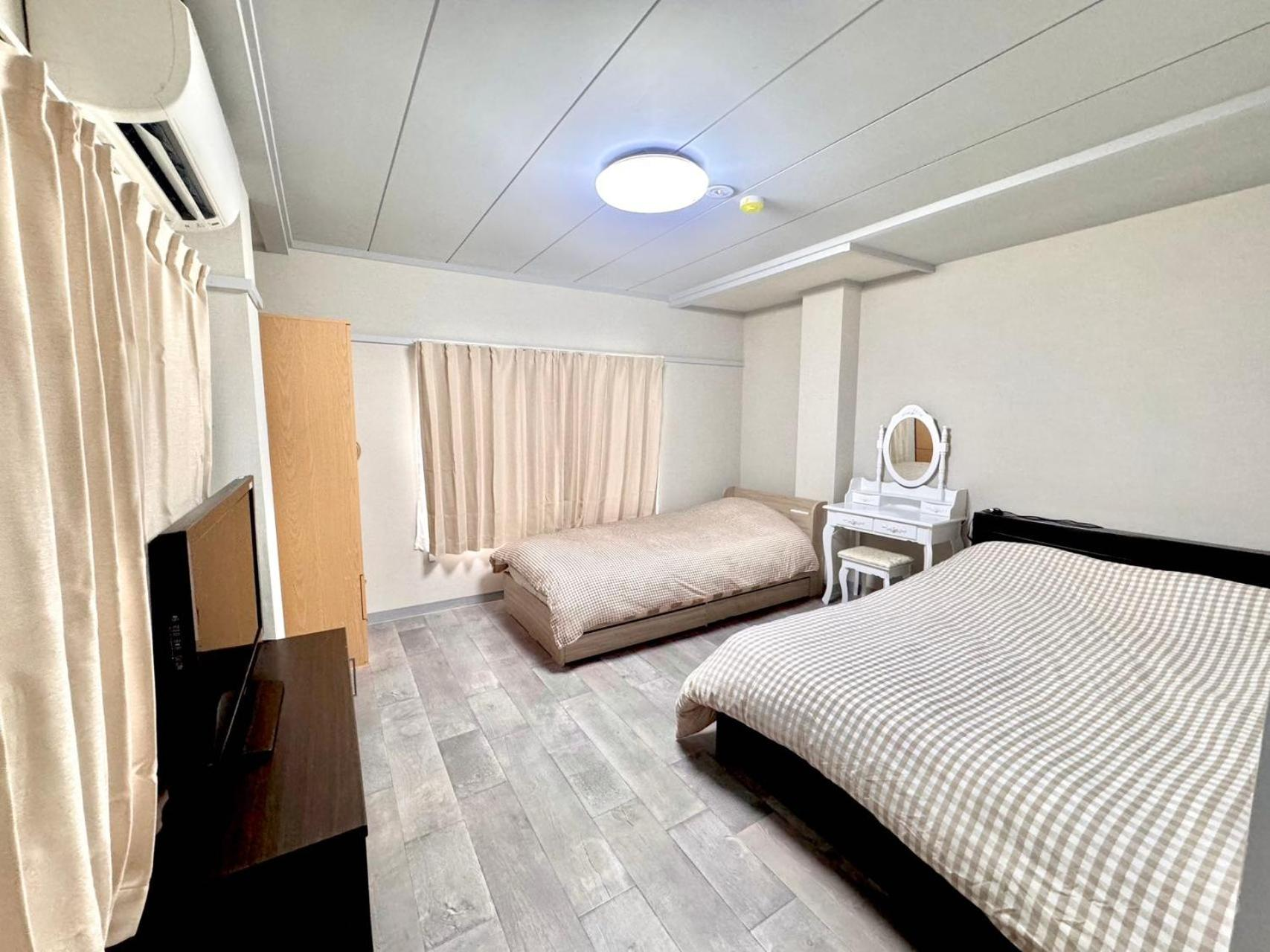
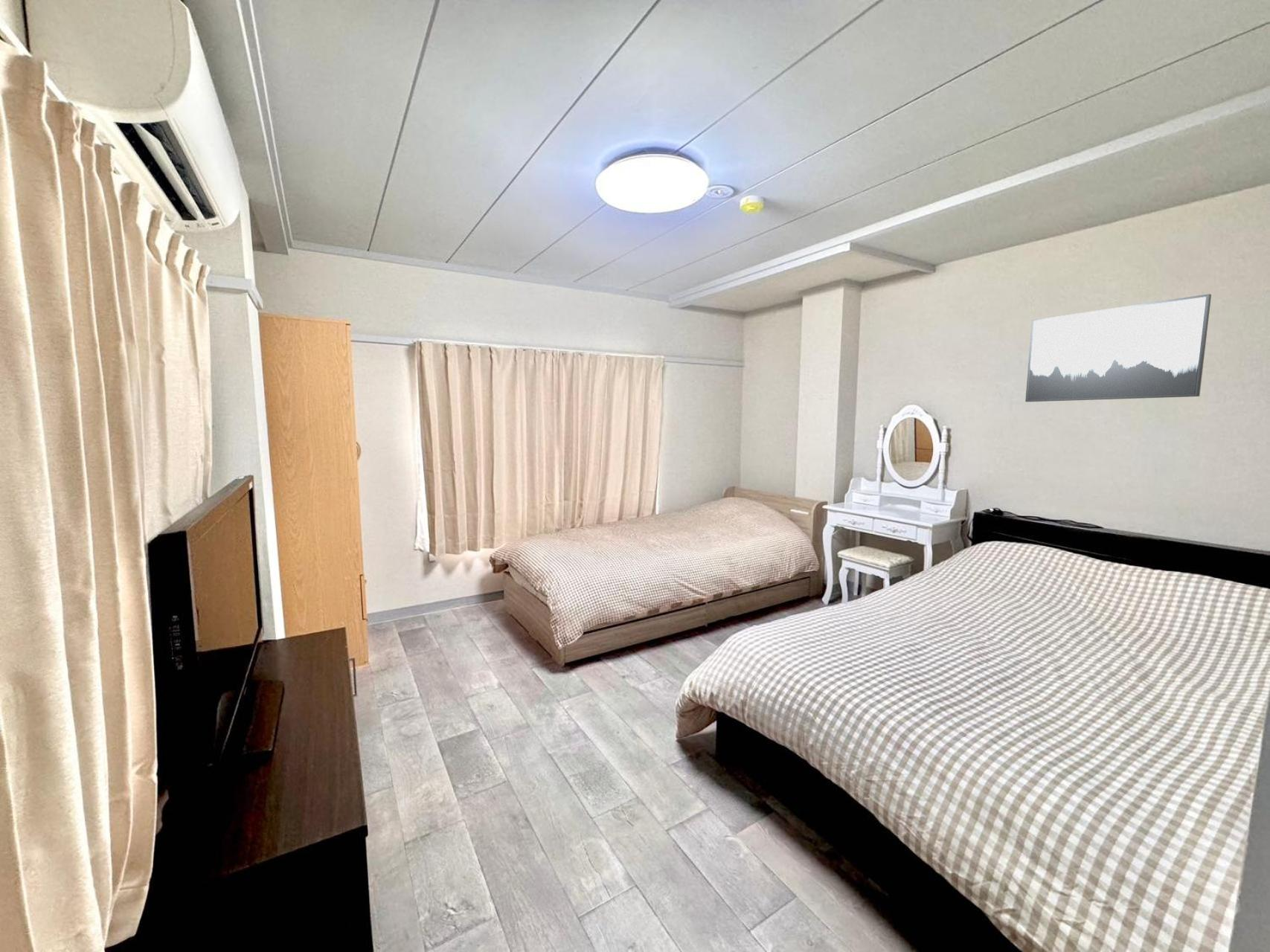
+ wall art [1024,293,1212,402]
